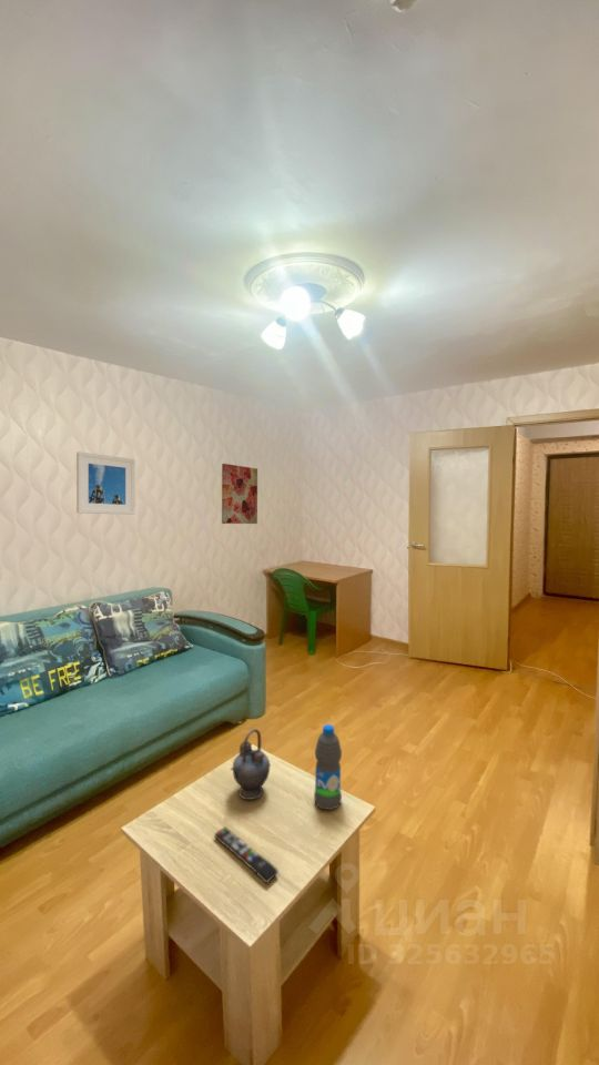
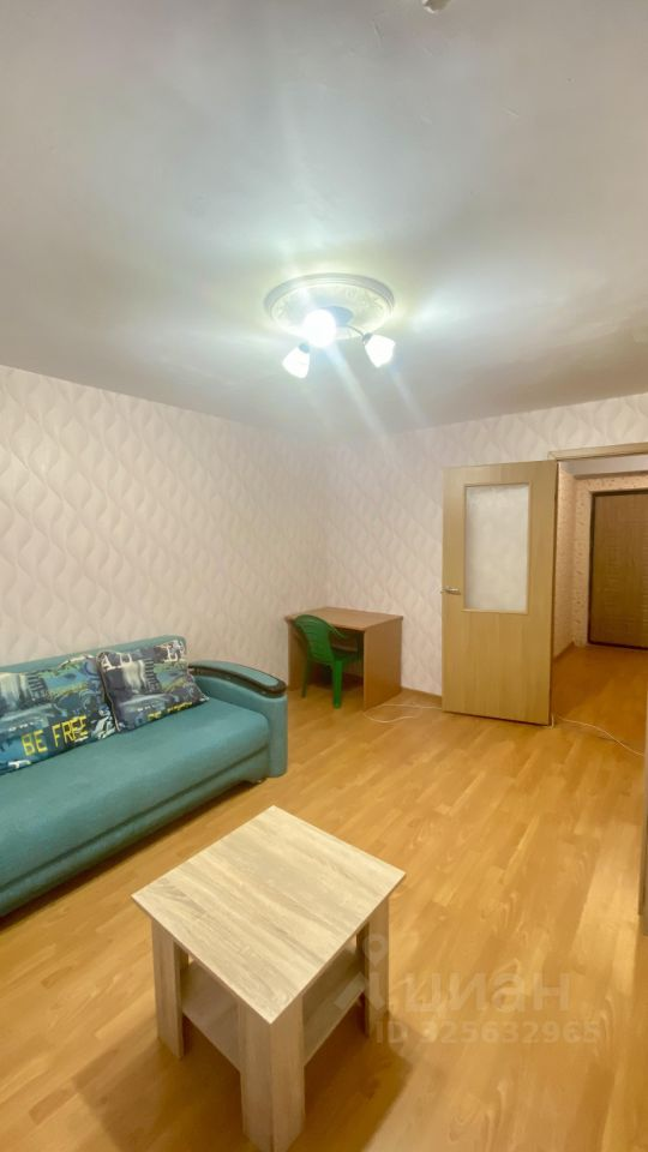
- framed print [75,450,135,516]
- wall art [221,463,258,525]
- water bottle [313,723,343,811]
- remote control [213,825,280,885]
- teapot [230,728,271,801]
